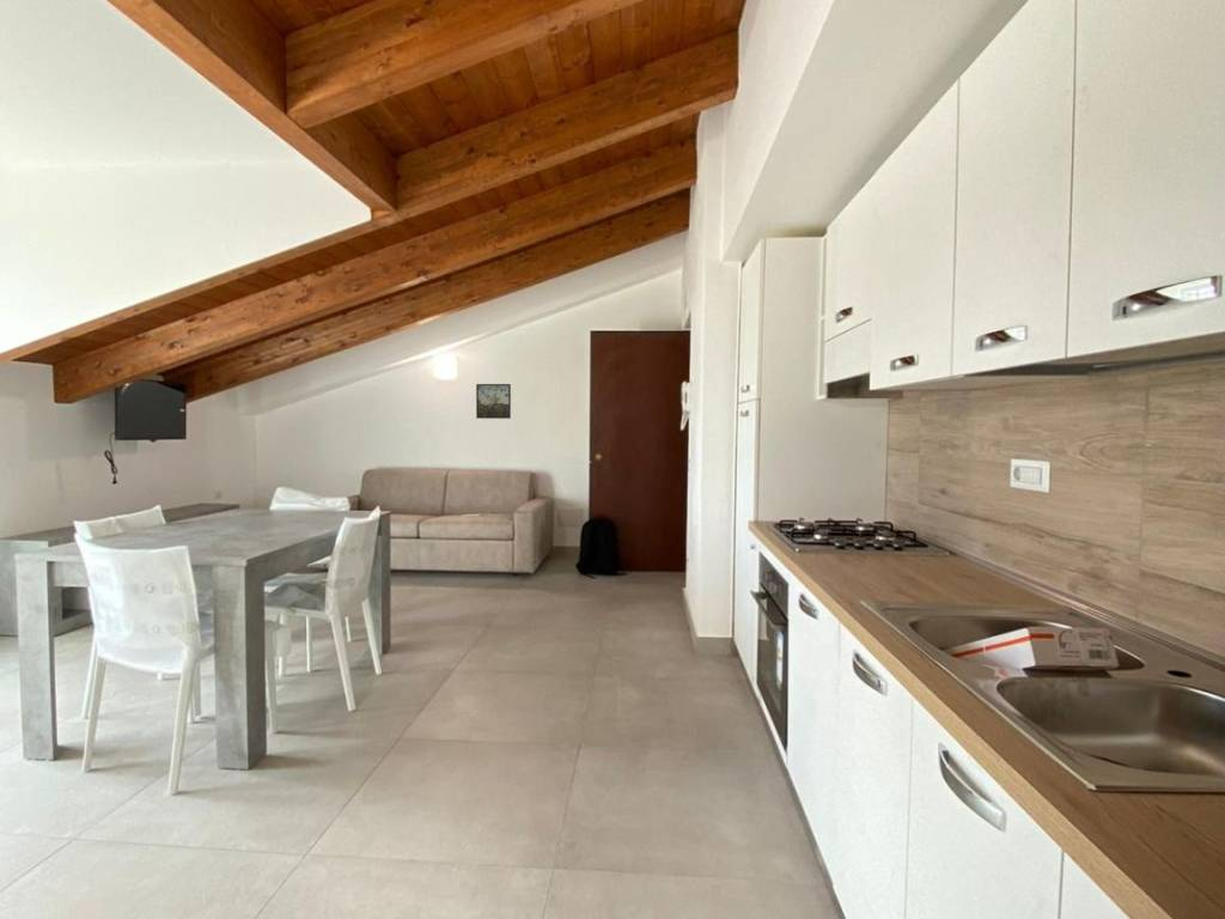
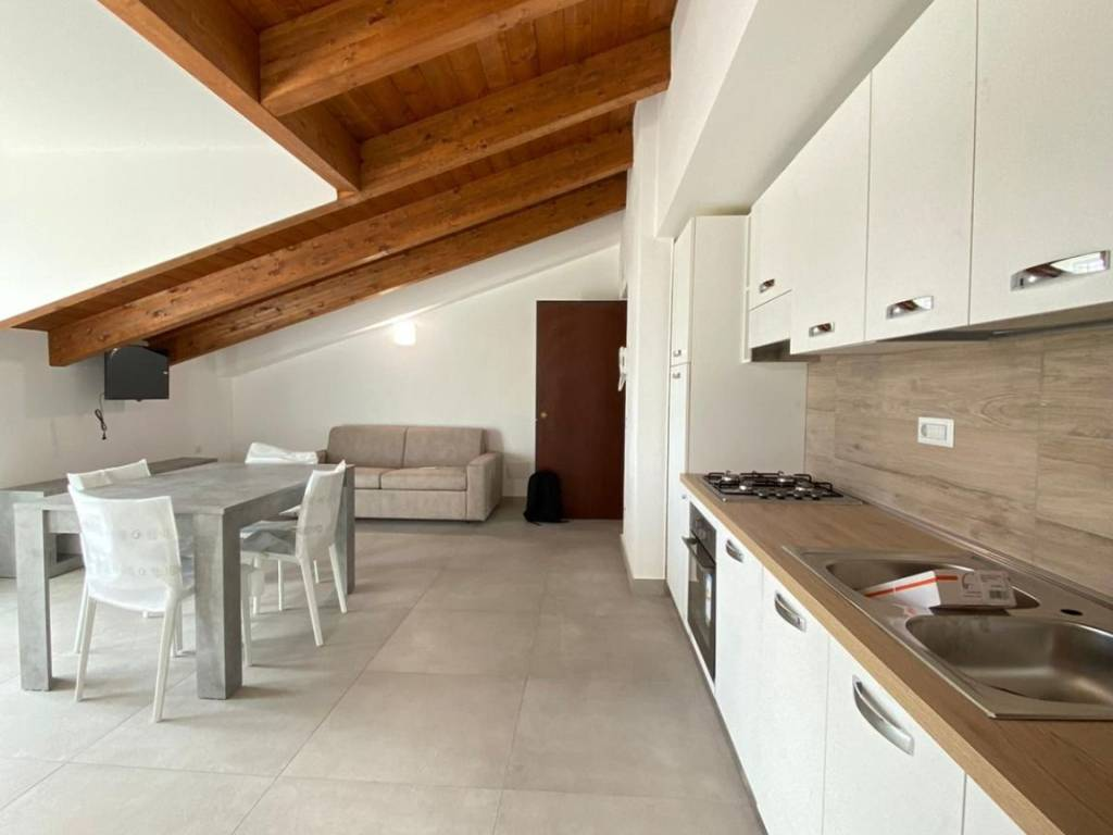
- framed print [475,383,512,420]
